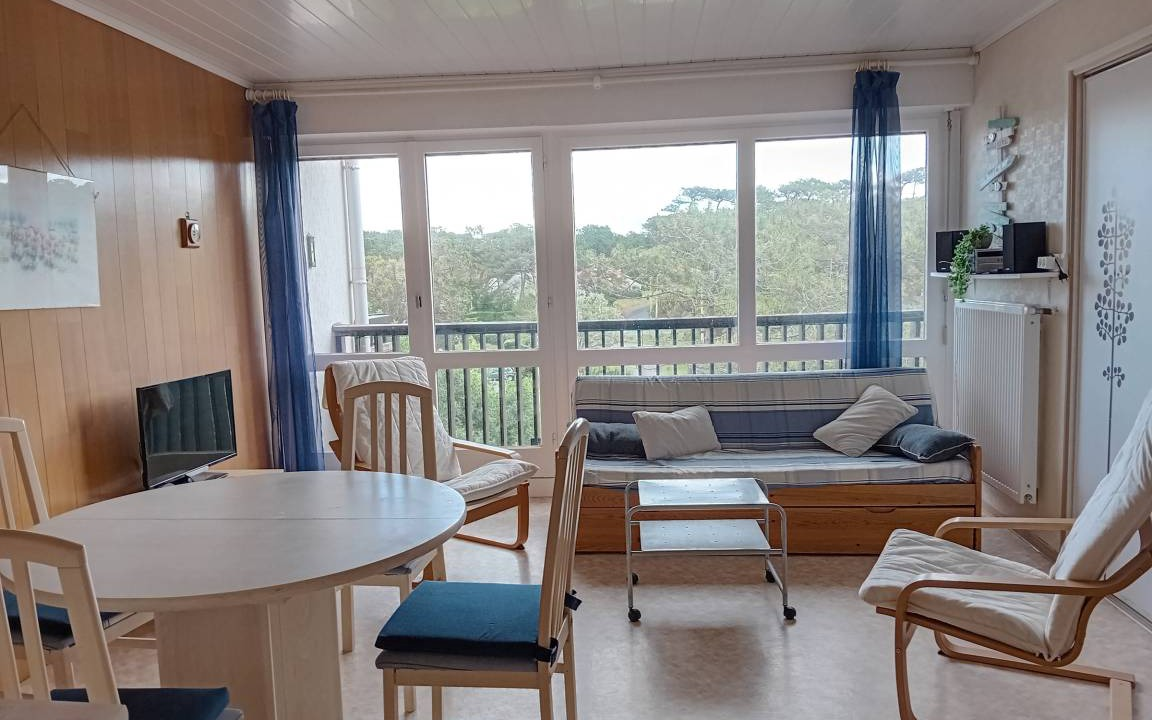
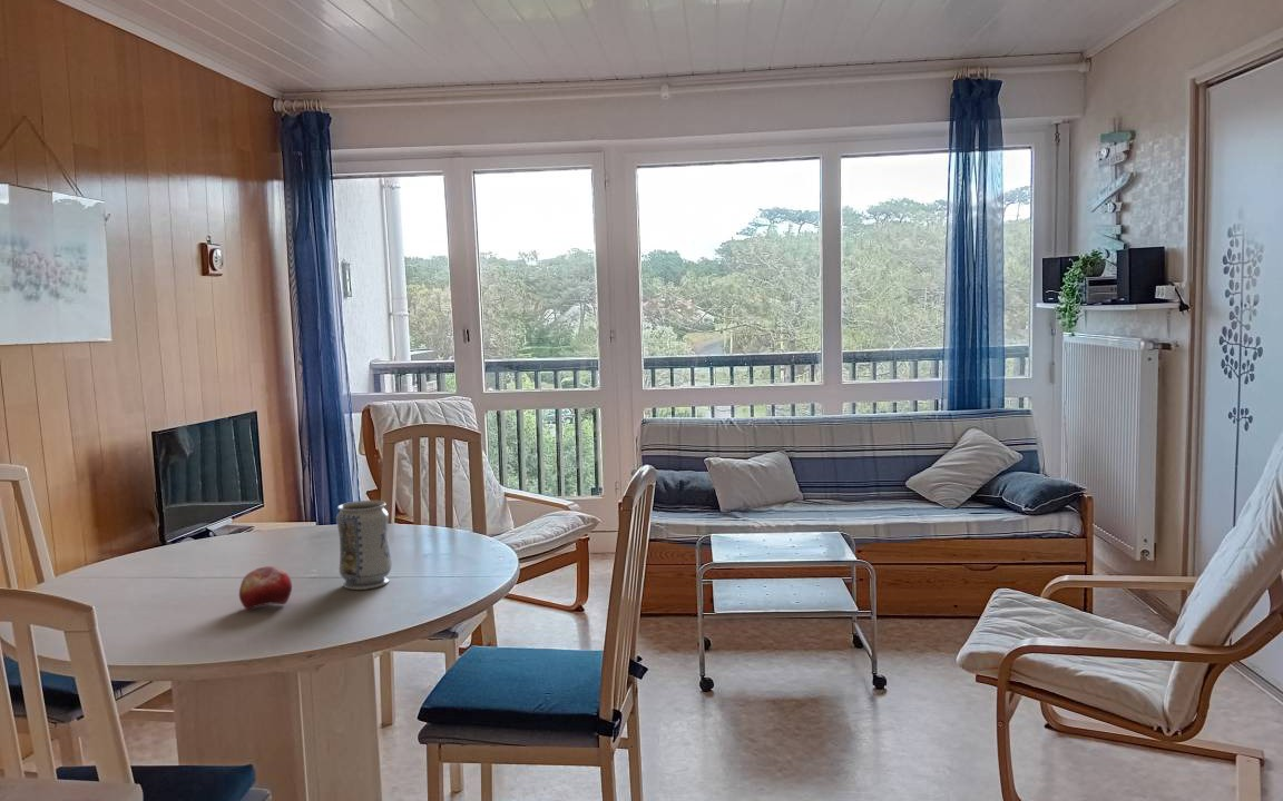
+ fruit [238,565,293,611]
+ vase [335,500,392,591]
